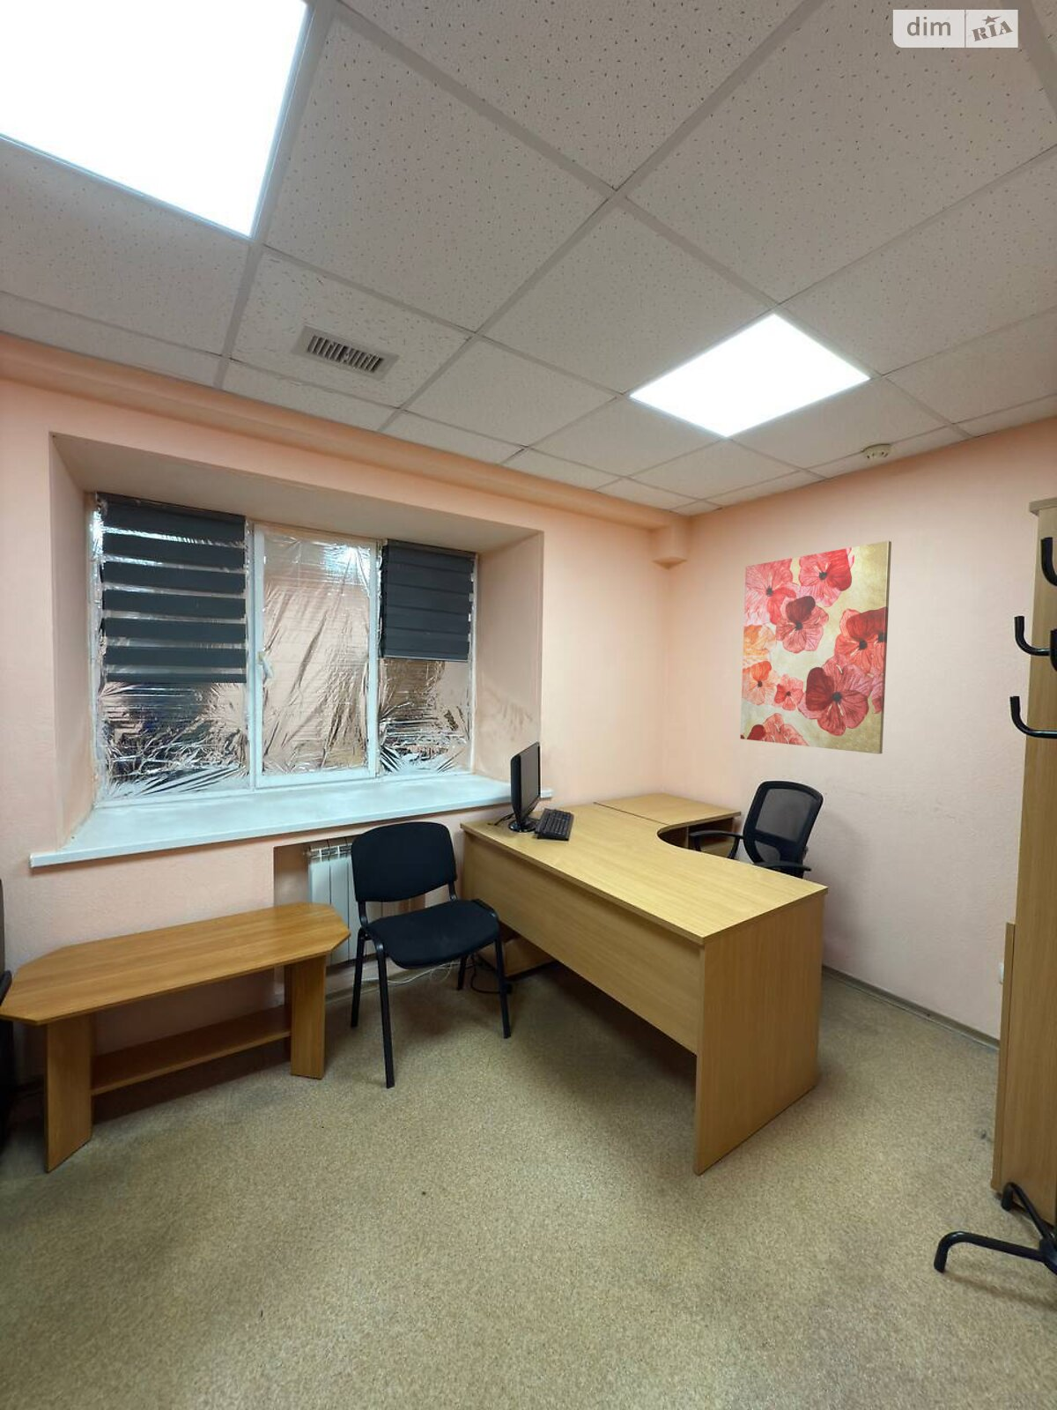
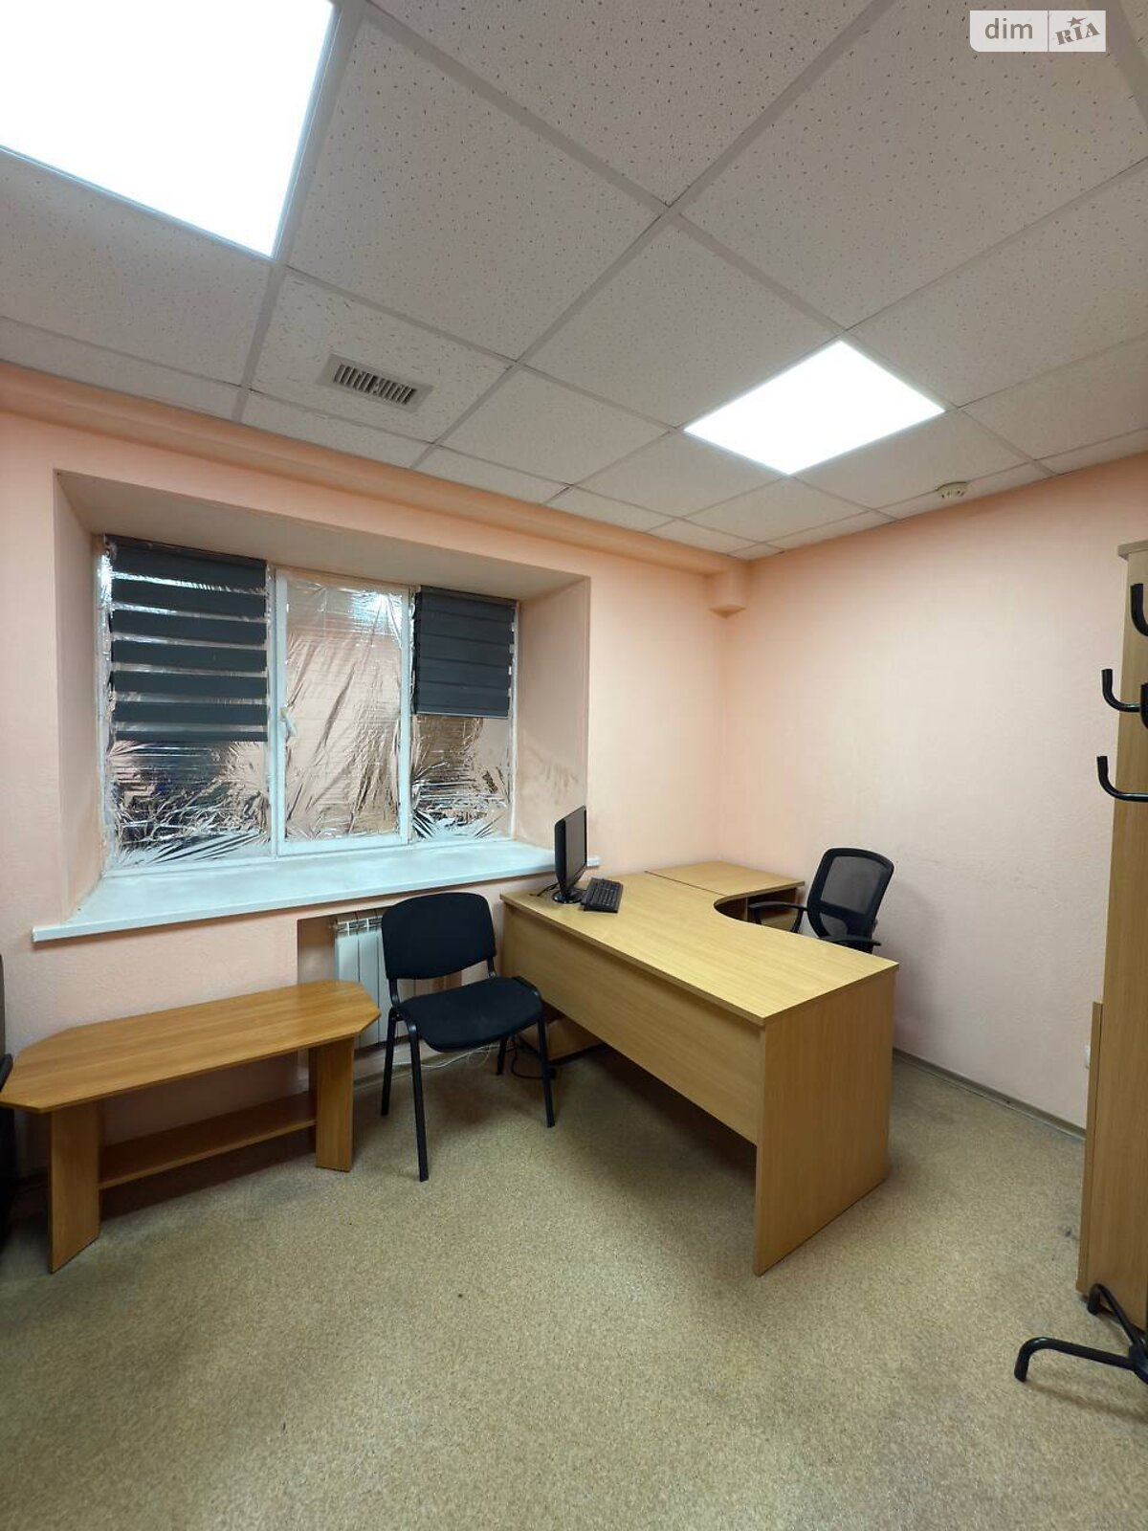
- wall art [739,541,893,755]
